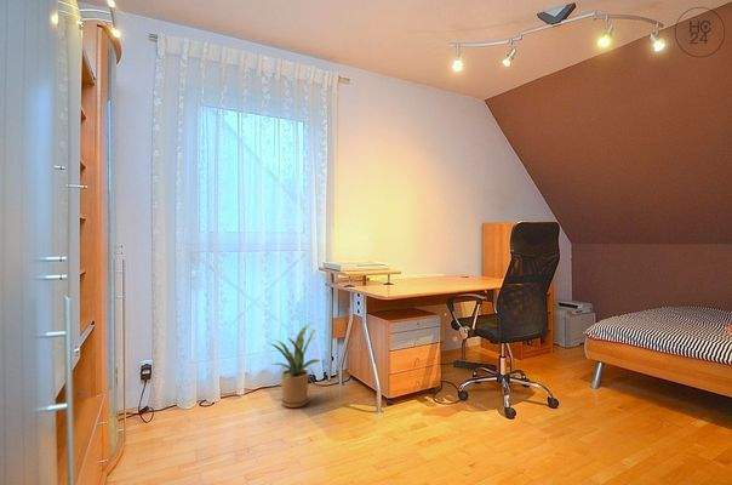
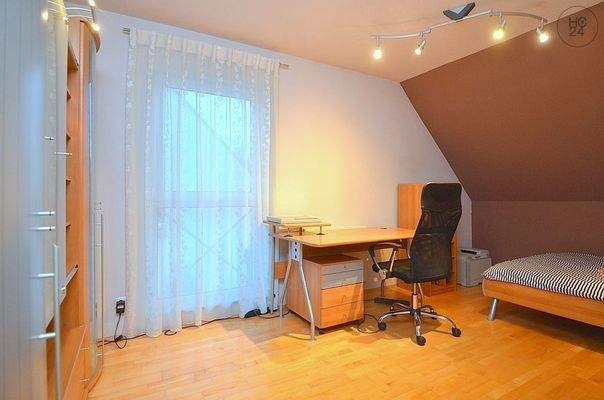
- house plant [263,321,322,409]
